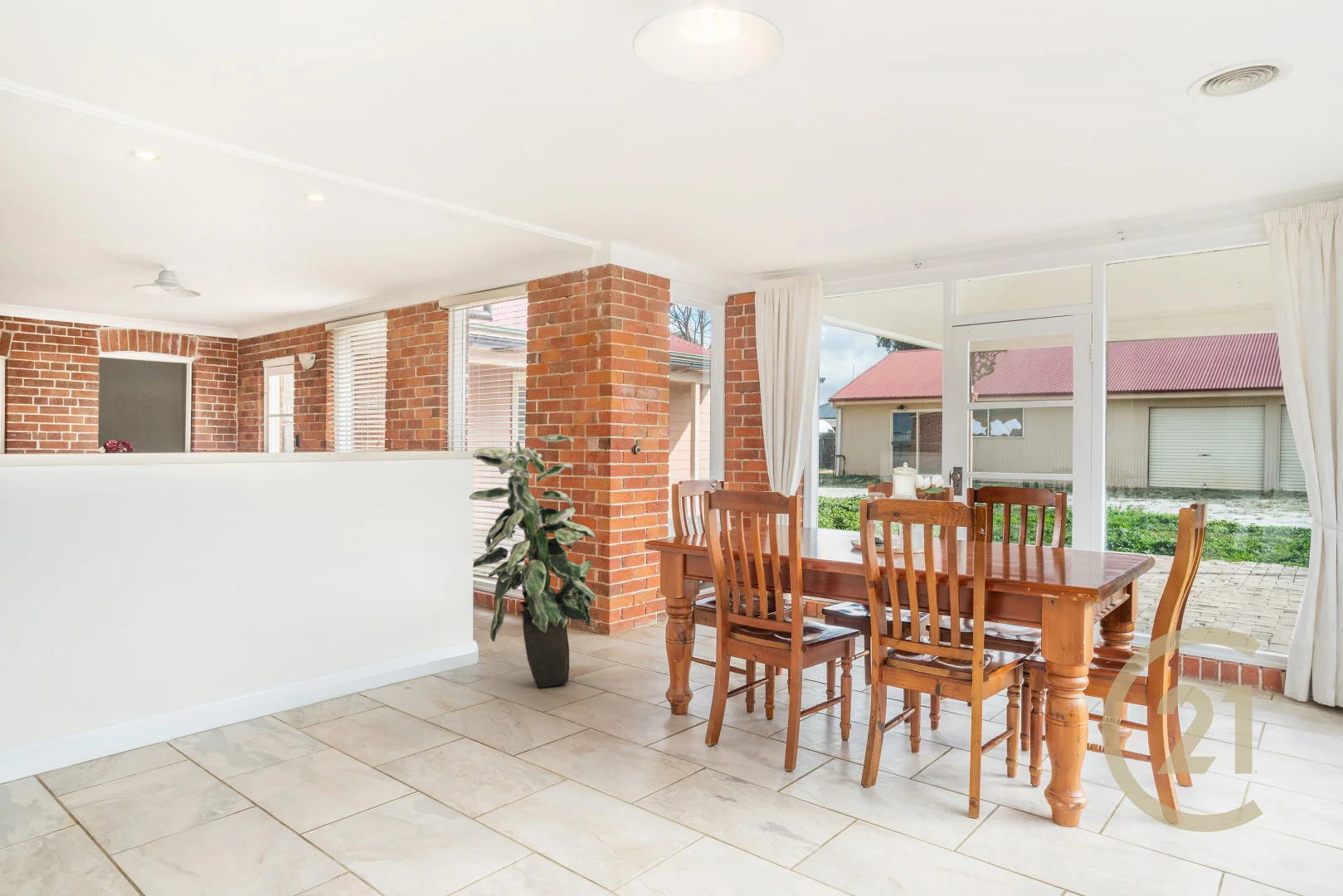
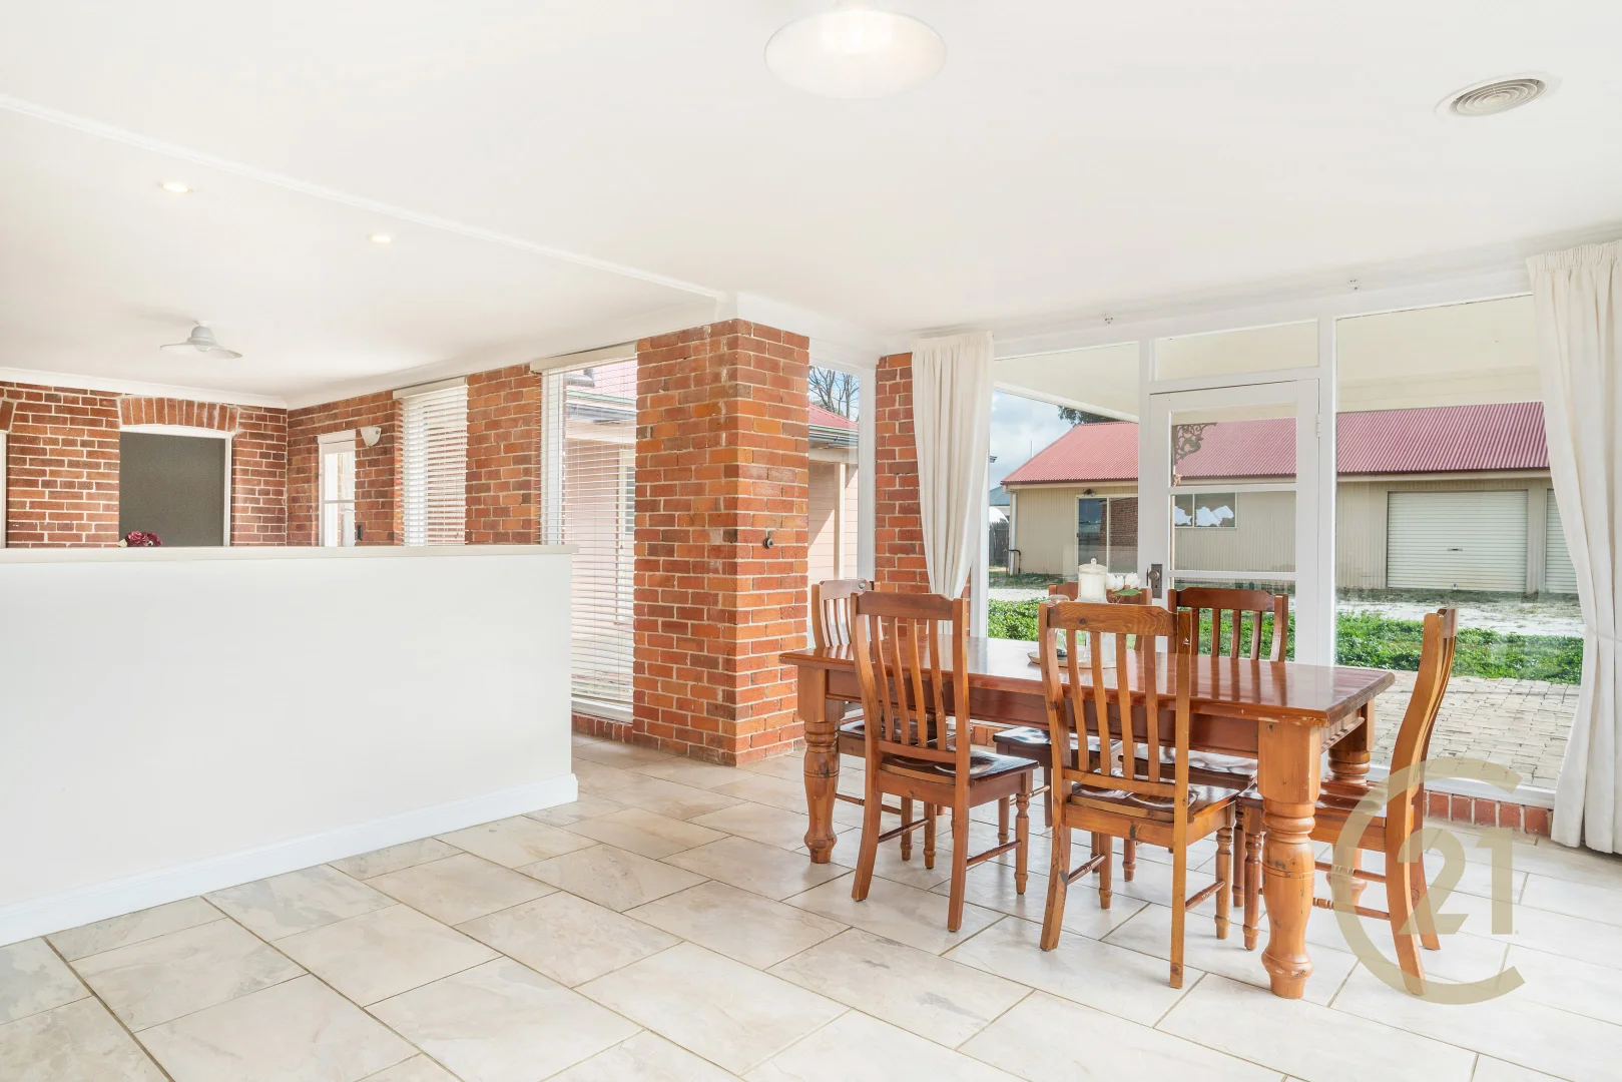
- indoor plant [469,434,598,689]
